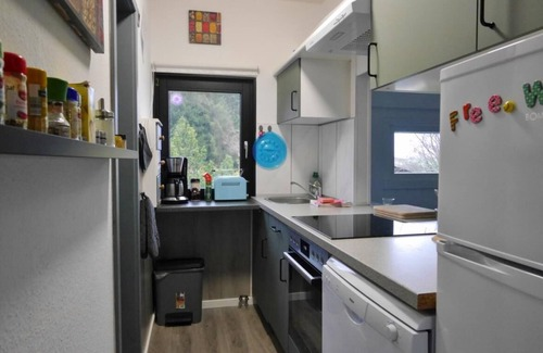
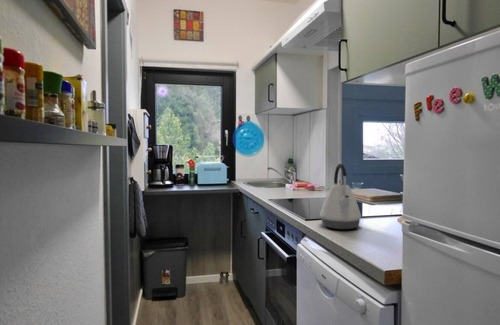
+ kettle [319,163,362,230]
